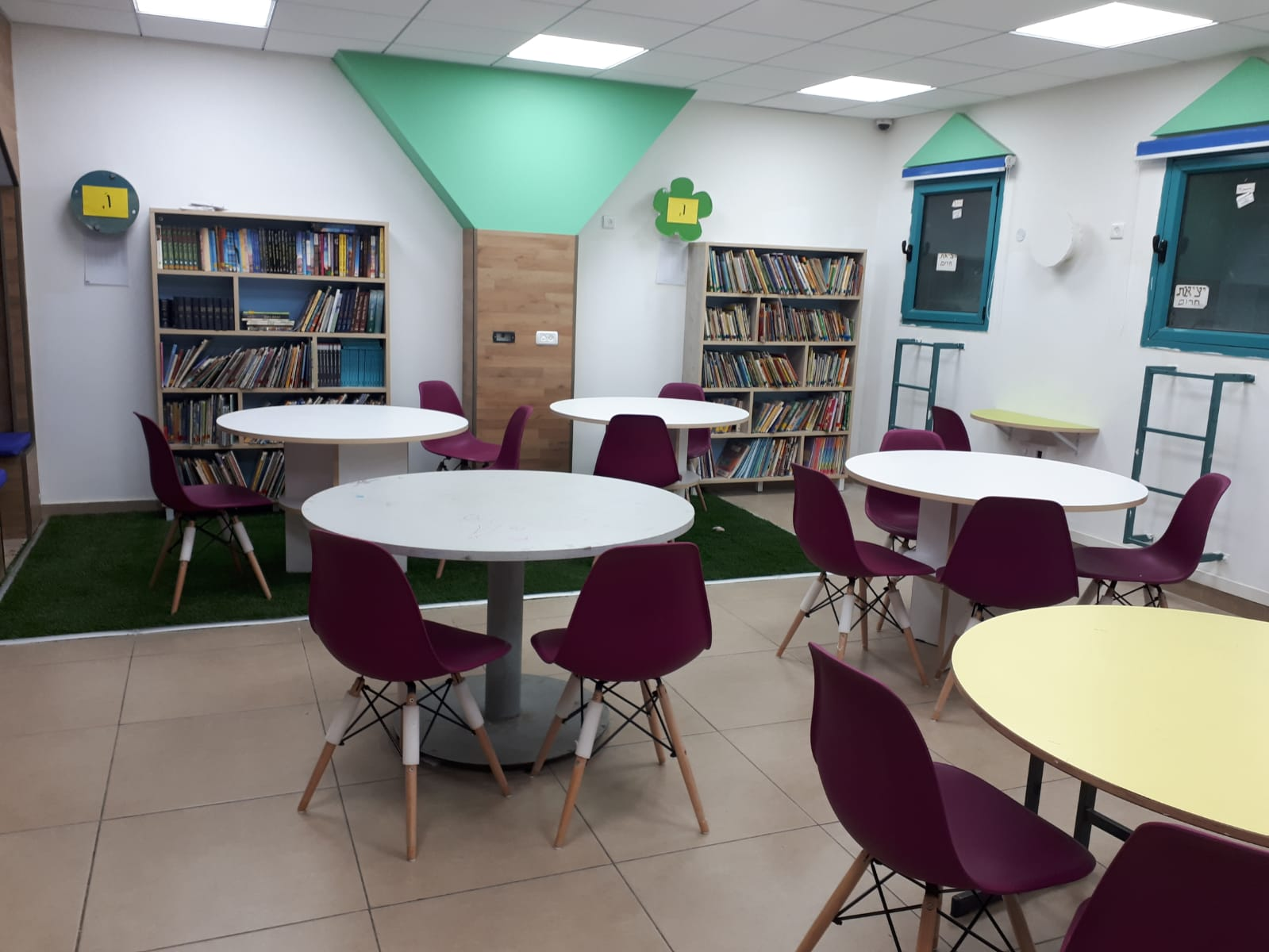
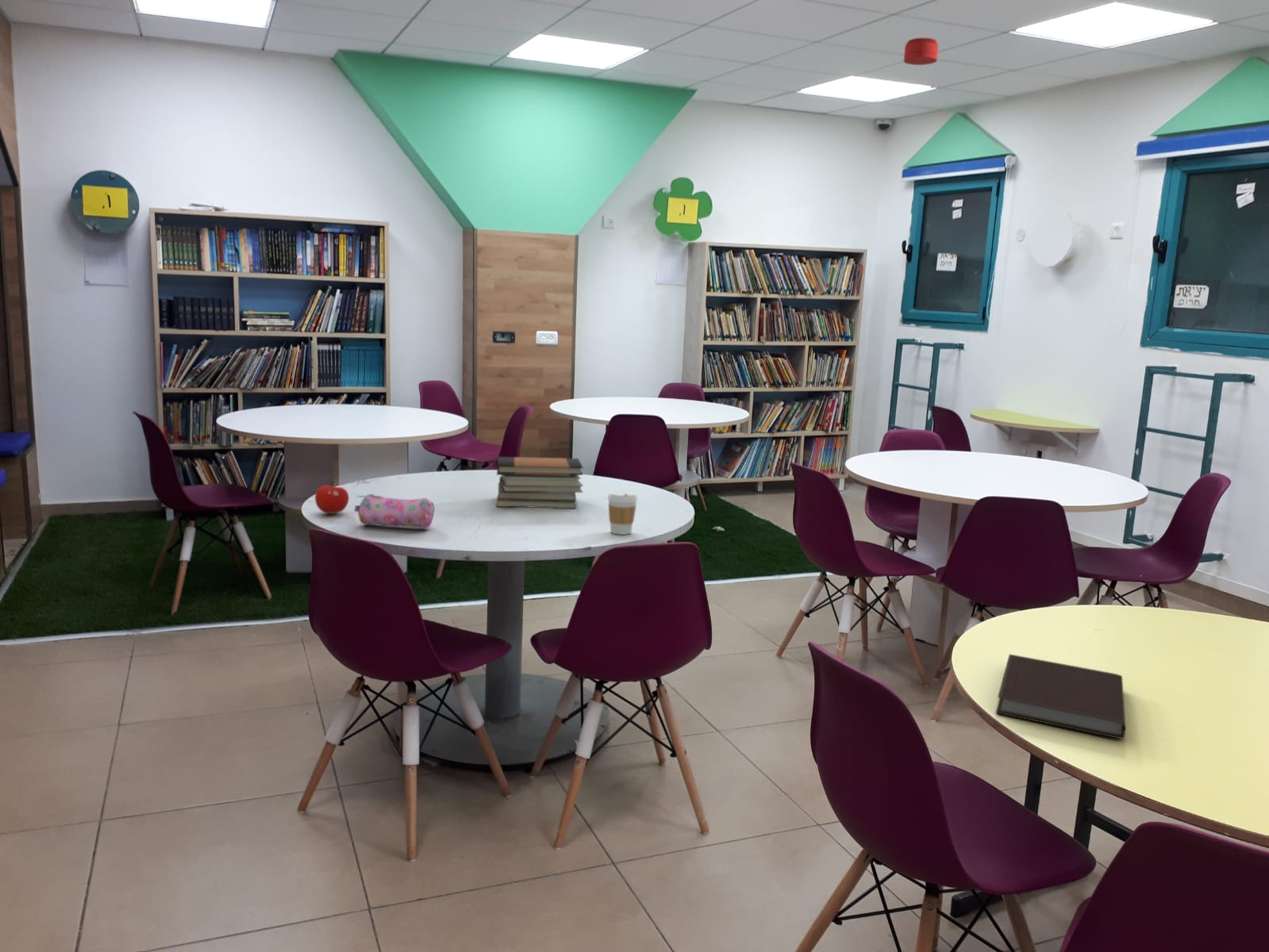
+ fruit [314,481,350,514]
+ pencil case [353,493,436,530]
+ smoke detector [903,37,939,66]
+ notebook [995,654,1126,739]
+ coffee cup [607,490,638,536]
+ book stack [495,456,584,509]
